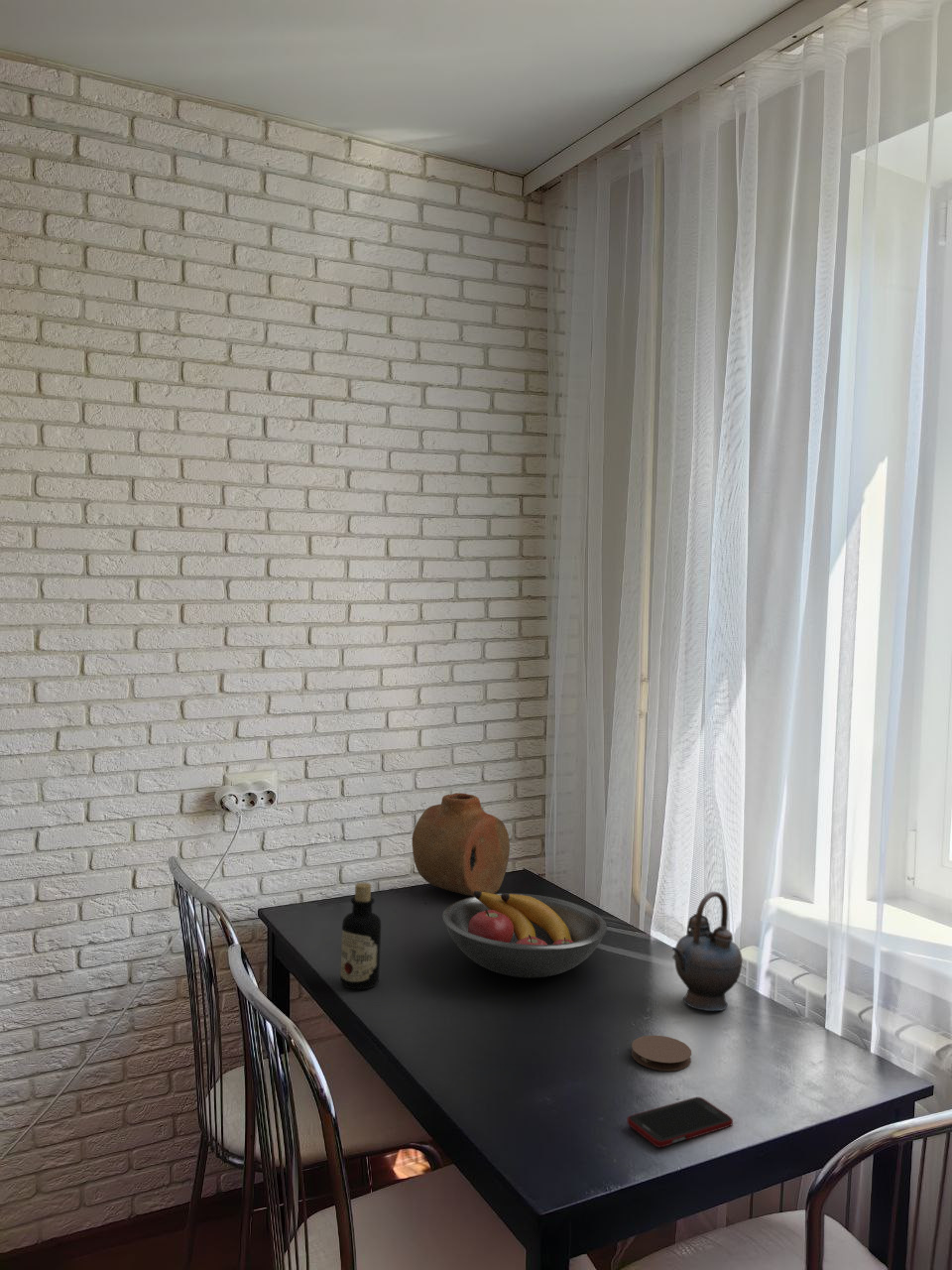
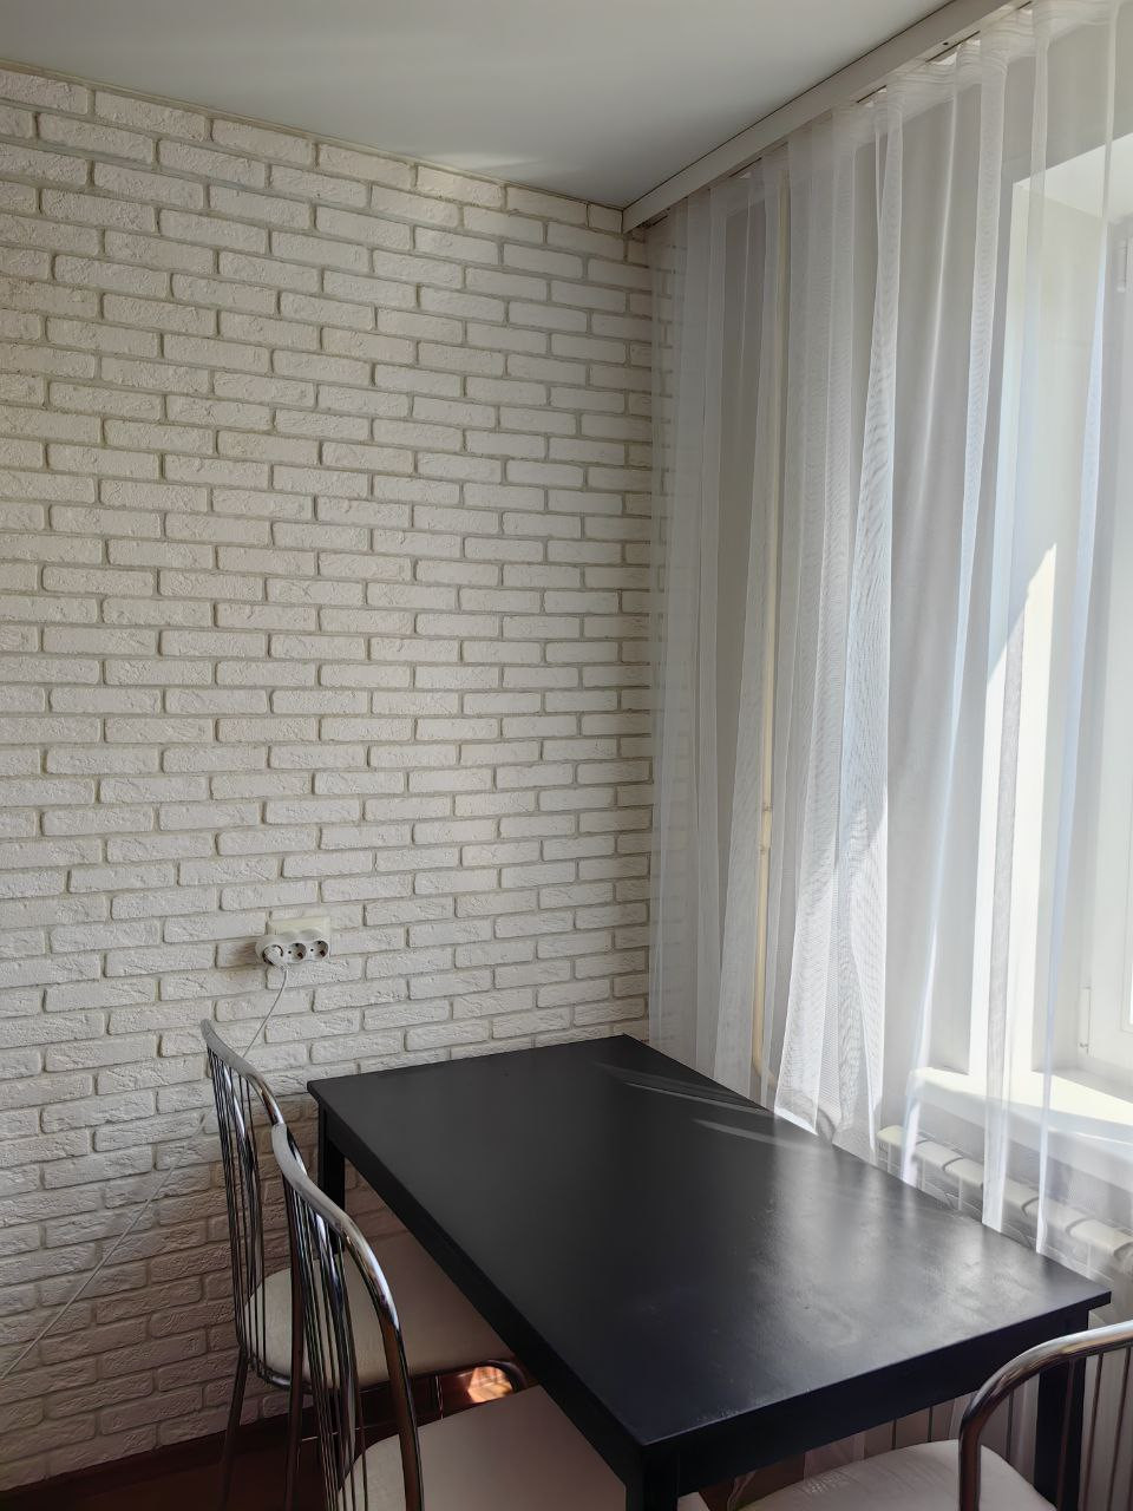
- cell phone [626,1096,734,1148]
- teapot [671,891,744,1012]
- bottle [339,882,382,990]
- coaster [631,1035,692,1072]
- vase [412,792,511,897]
- fruit bowl [441,891,608,978]
